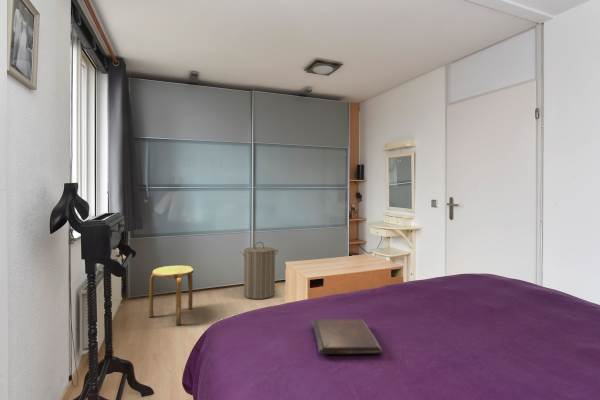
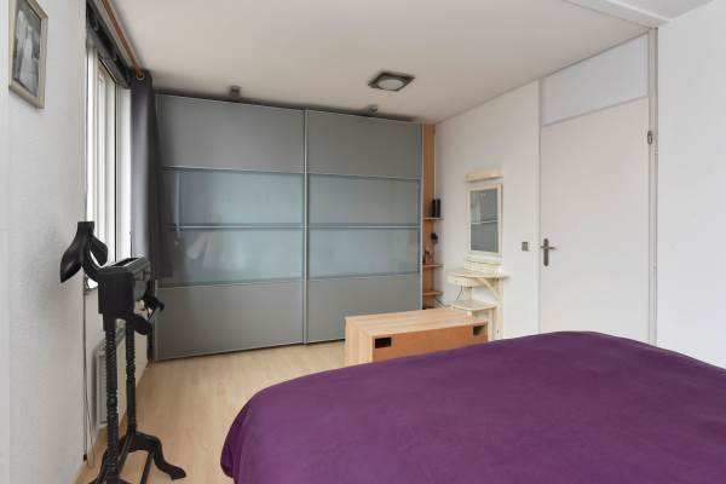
- book [311,318,383,355]
- laundry hamper [239,241,279,300]
- stool [148,265,195,326]
